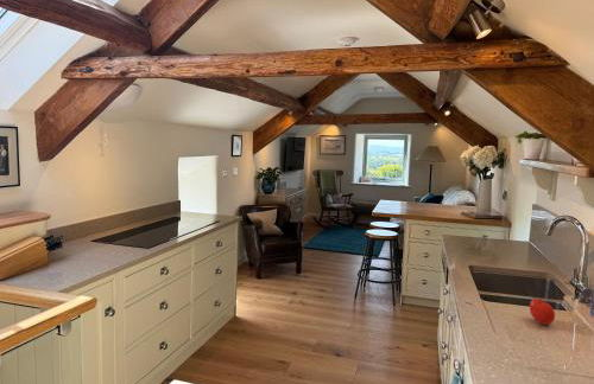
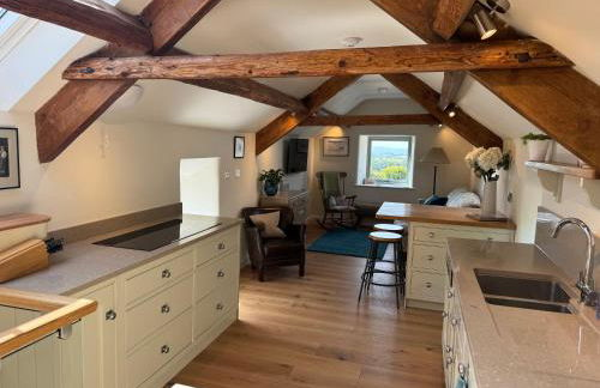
- fruit [529,296,556,326]
